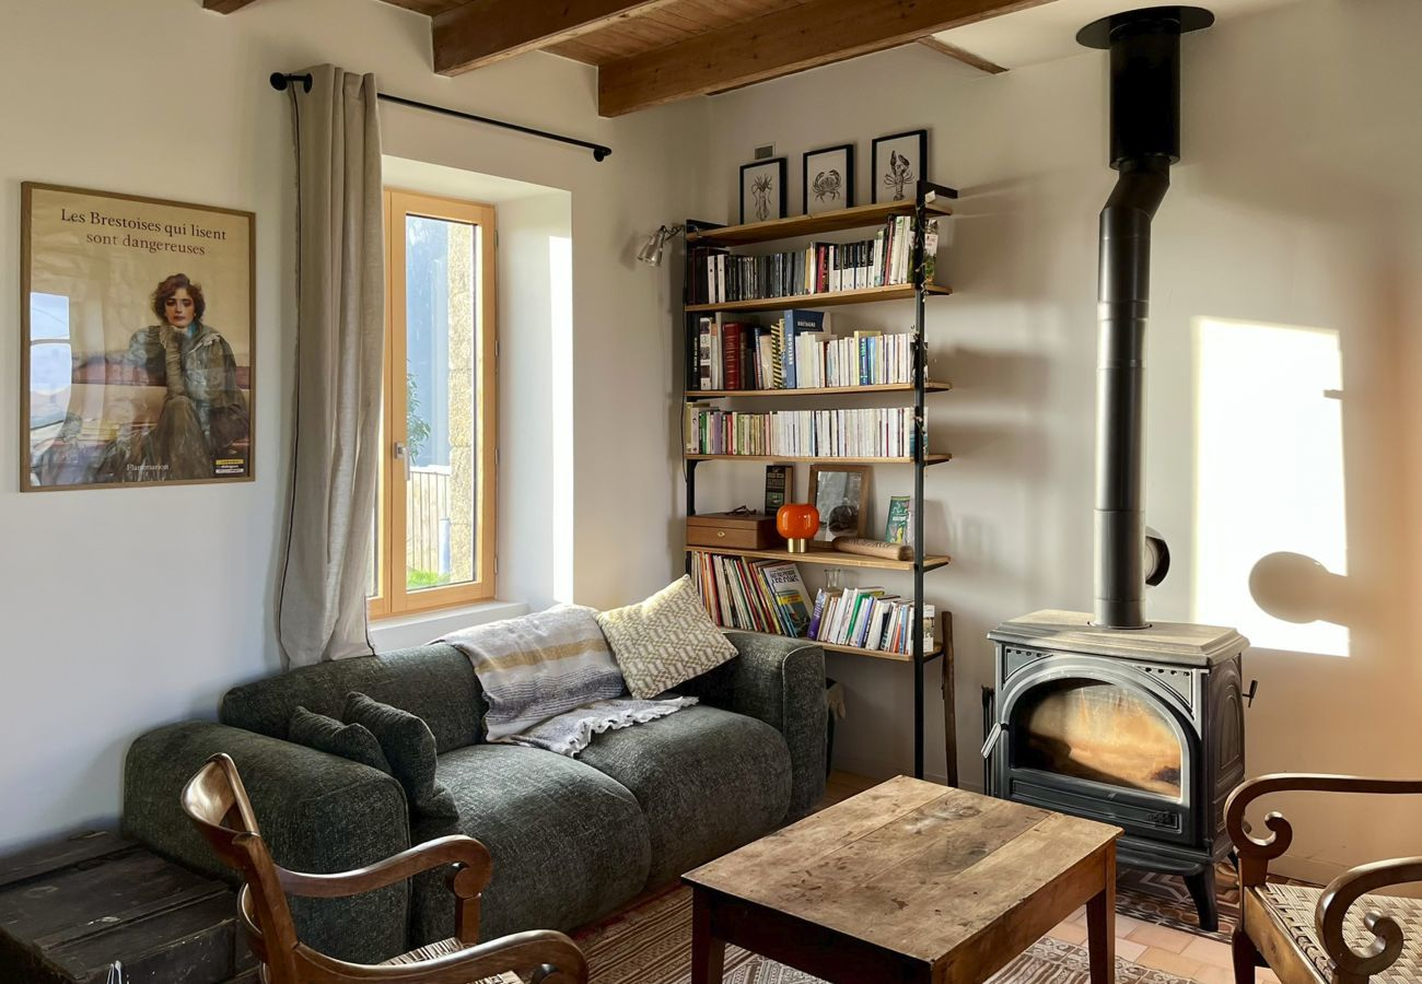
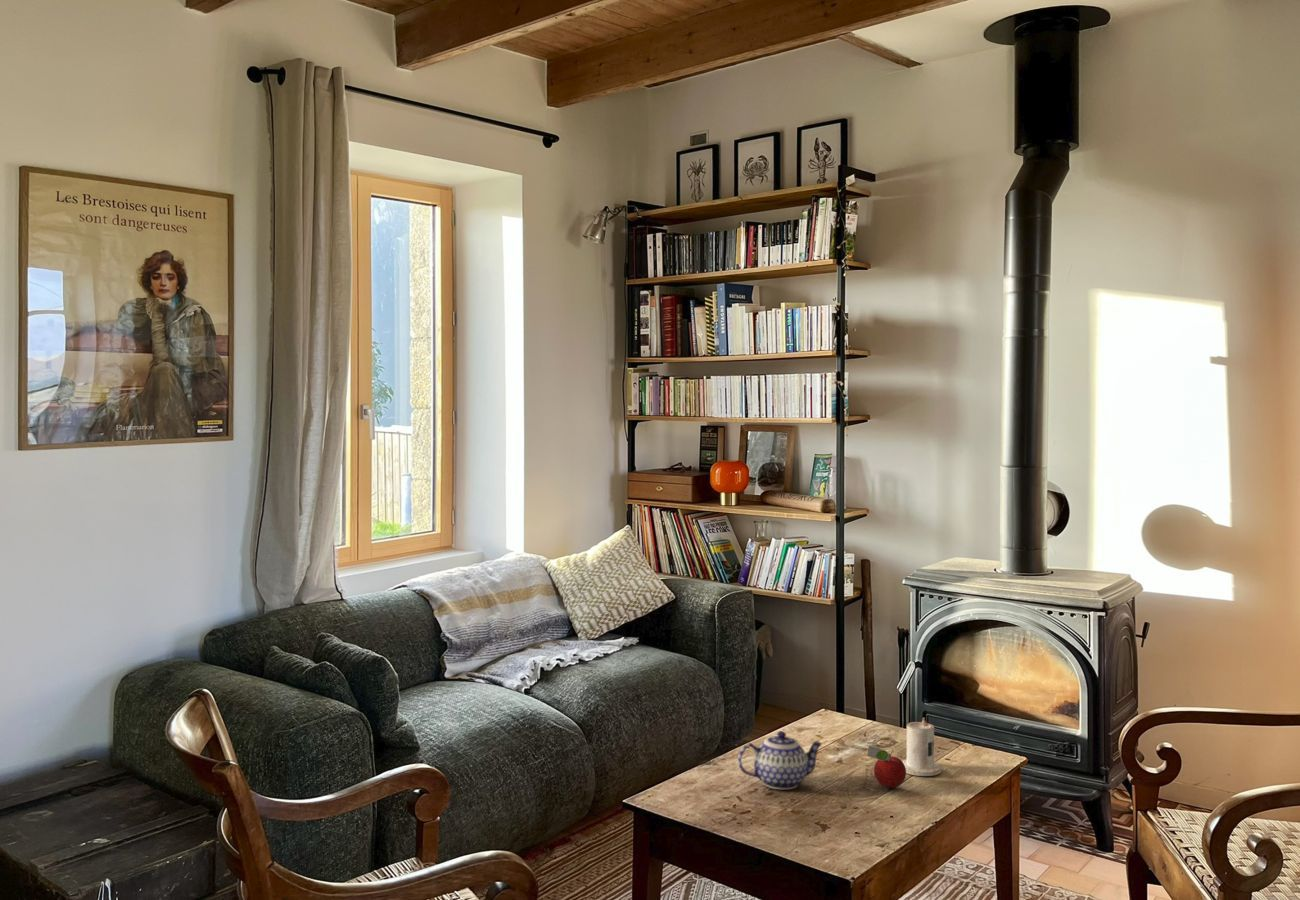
+ fruit [866,745,907,789]
+ candle [901,717,942,777]
+ teapot [737,730,823,790]
